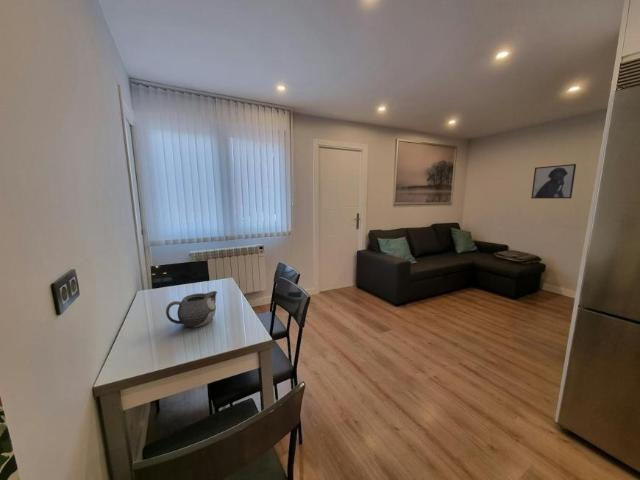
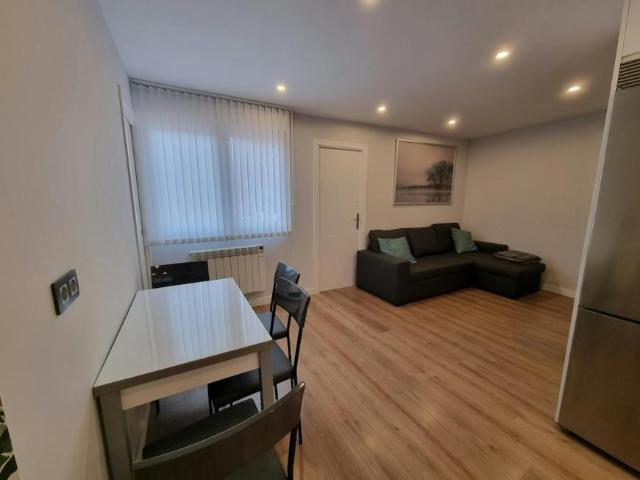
- teapot [165,290,218,328]
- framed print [530,163,577,200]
